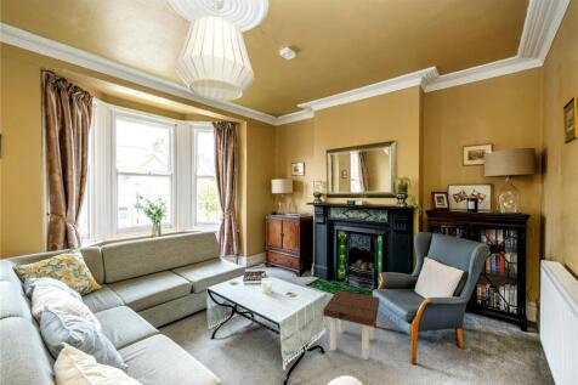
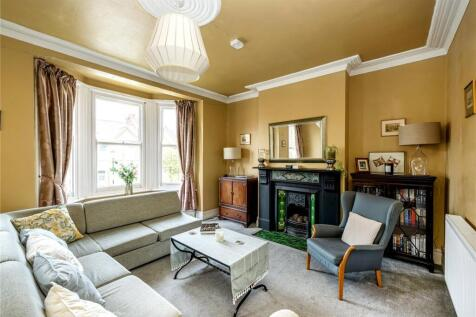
- side table [322,289,380,361]
